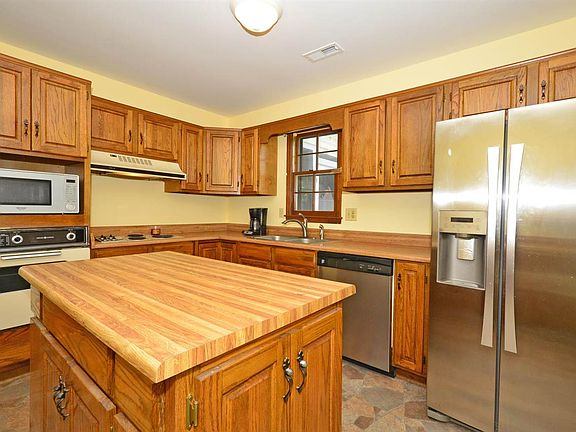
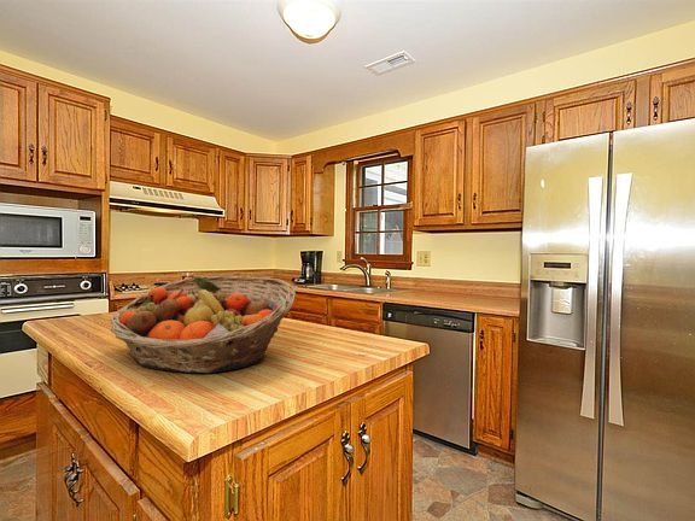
+ fruit basket [109,275,297,374]
